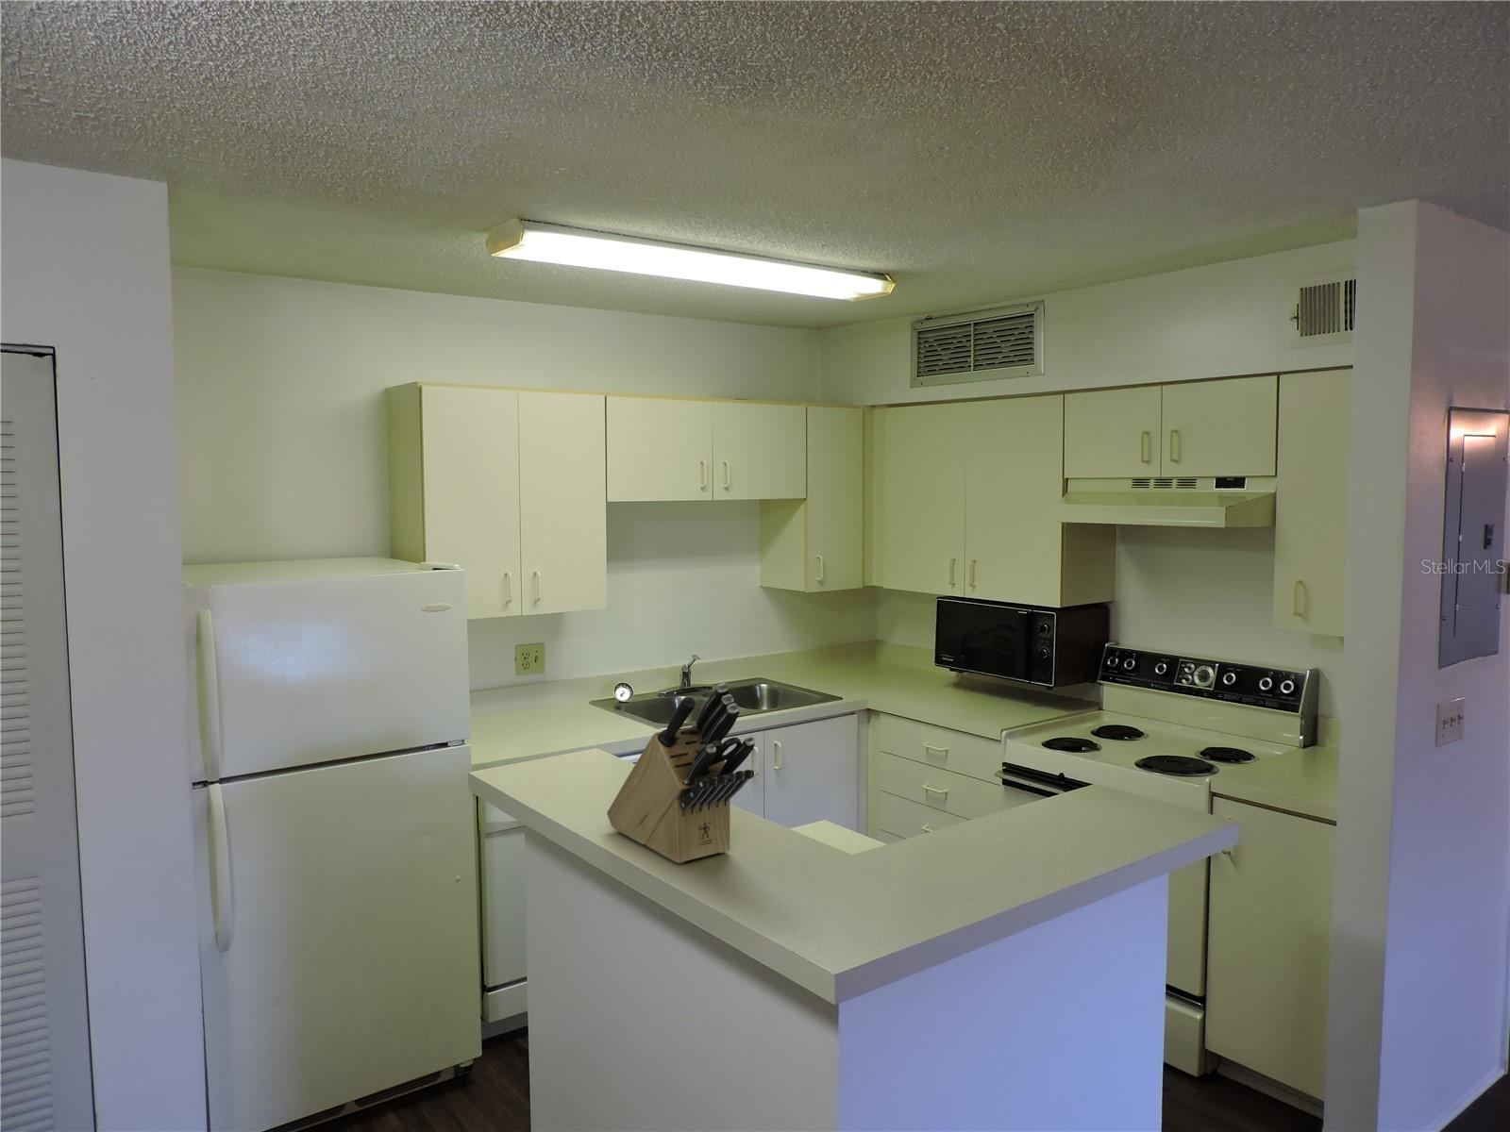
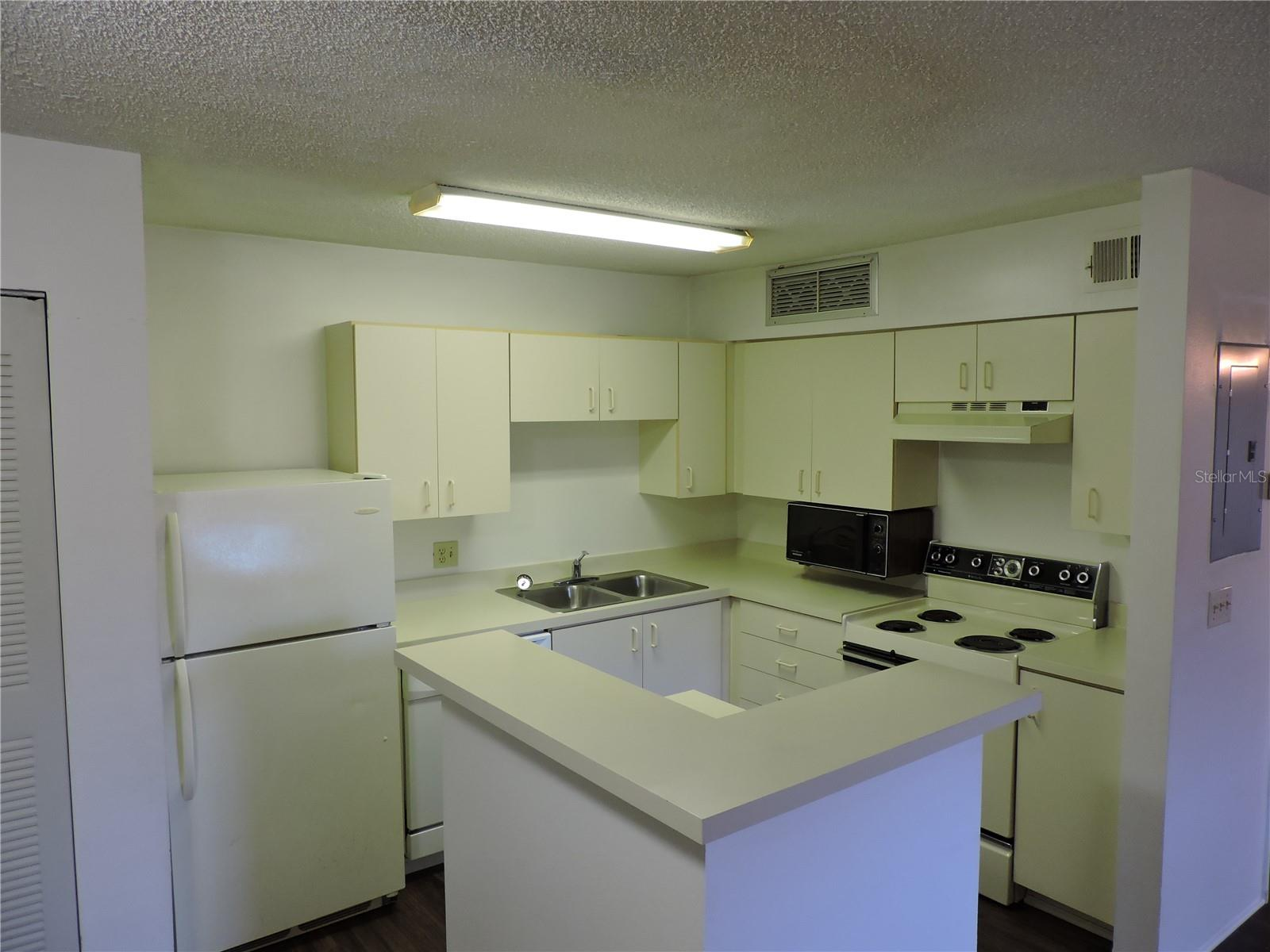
- knife block [606,683,756,864]
